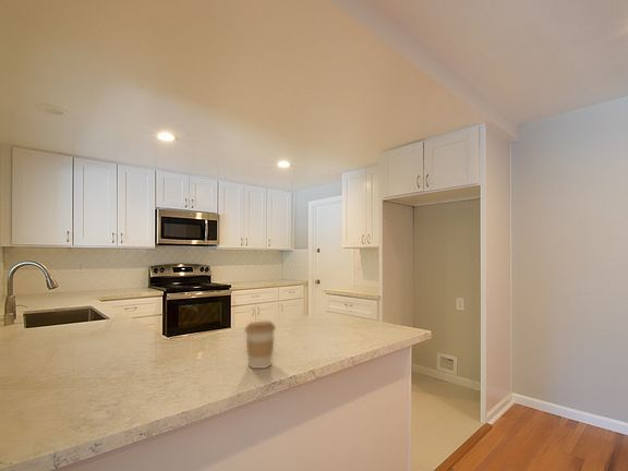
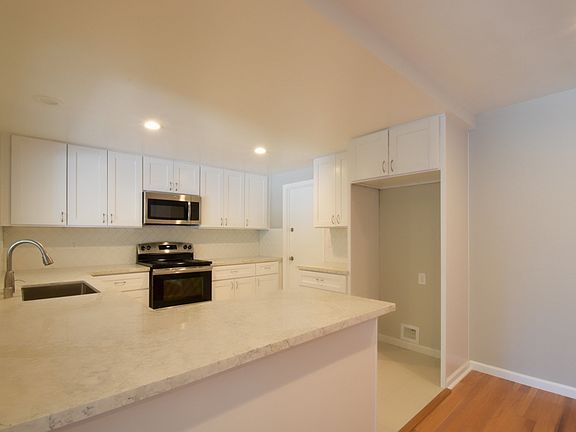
- coffee cup [243,321,277,370]
